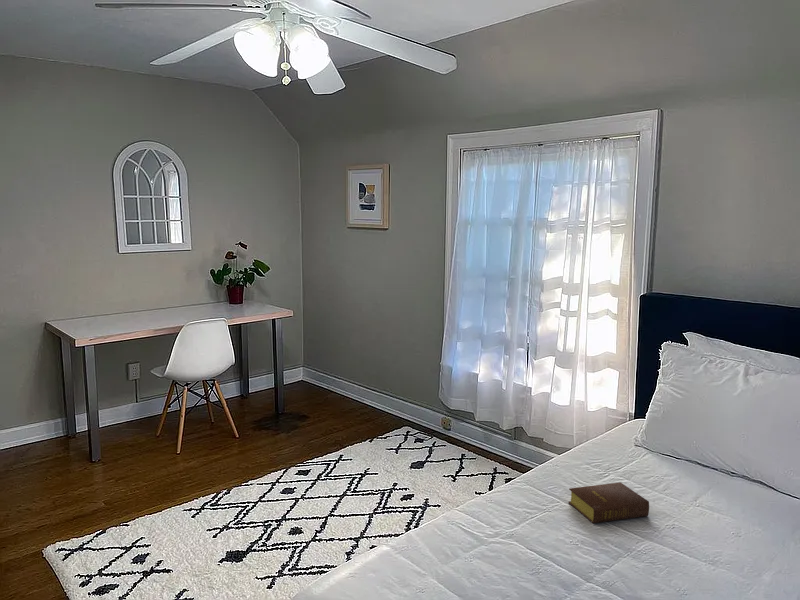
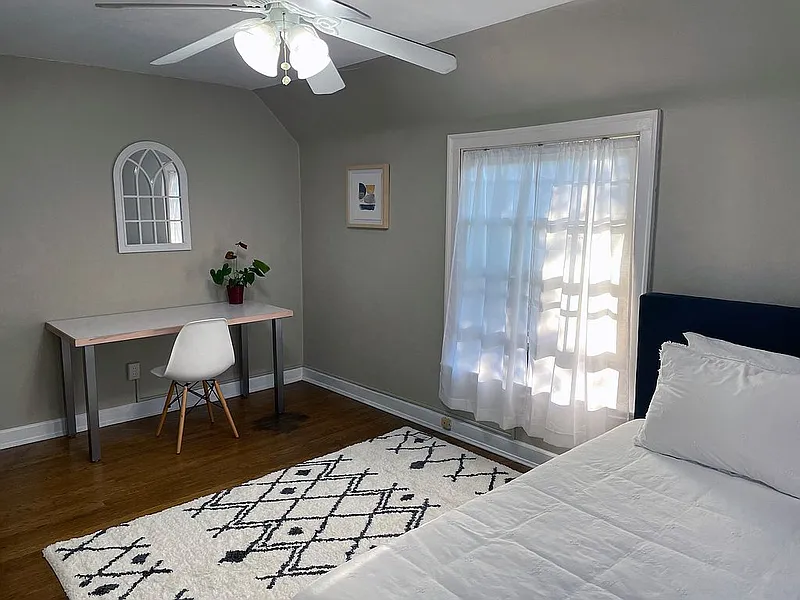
- bible [567,481,650,524]
